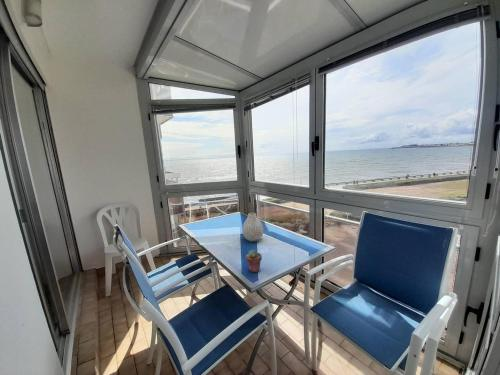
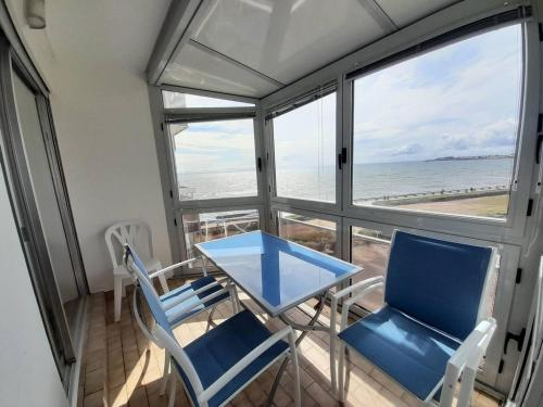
- vase [241,212,264,242]
- potted succulent [245,249,263,273]
